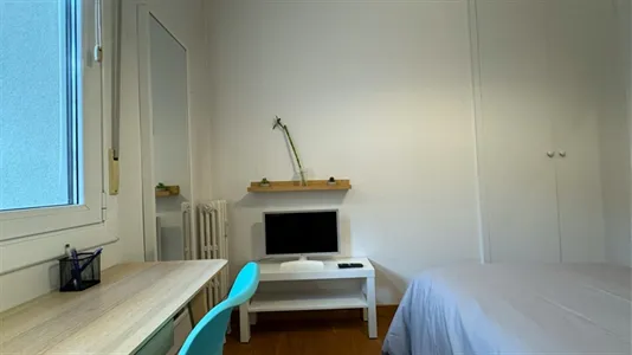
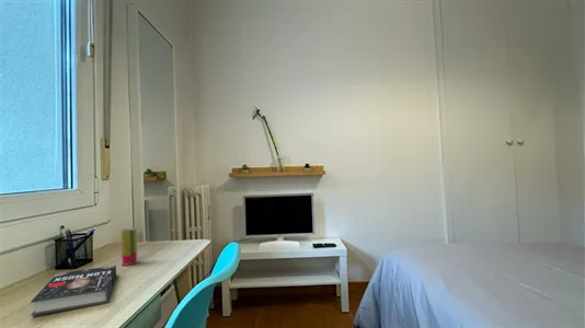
+ book [30,265,117,317]
+ beverage can [119,227,139,267]
